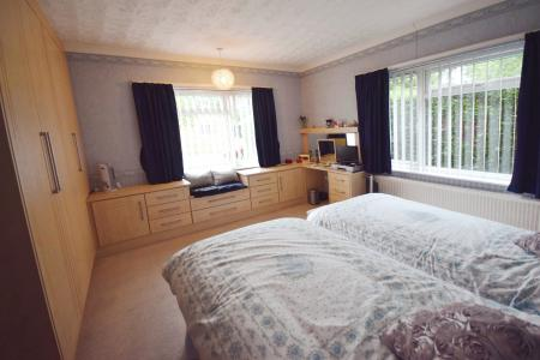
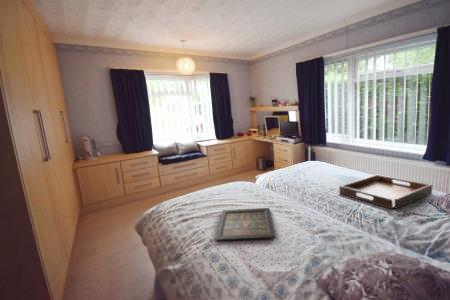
+ icon panel [214,207,277,242]
+ serving tray [338,174,433,210]
